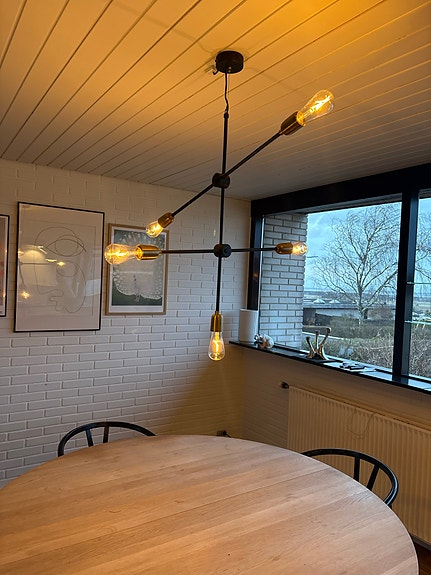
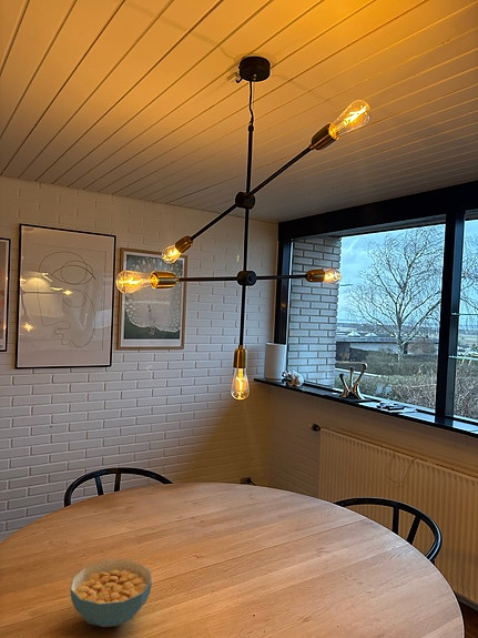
+ cereal bowl [70,558,153,628]
